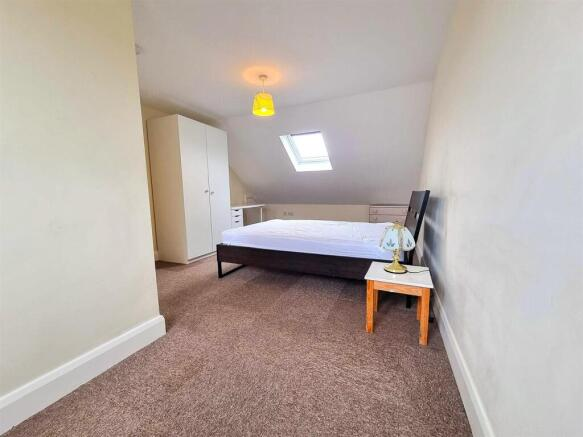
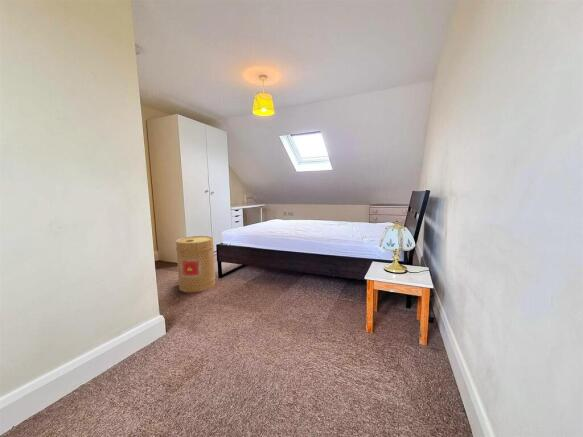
+ basket [175,235,216,293]
